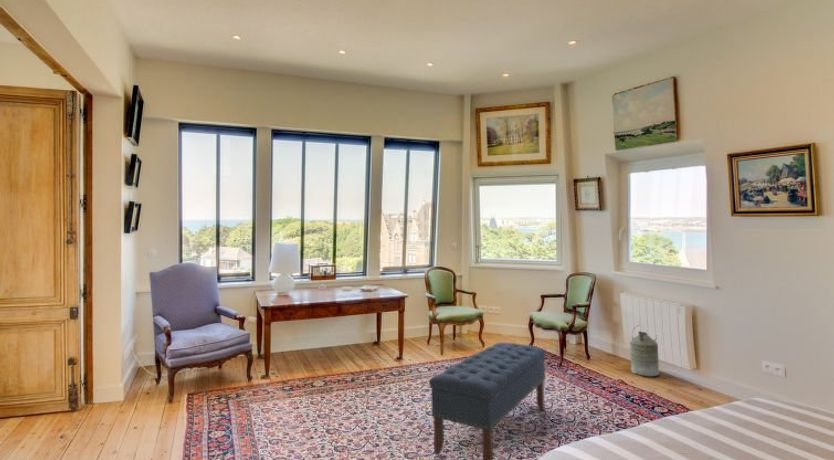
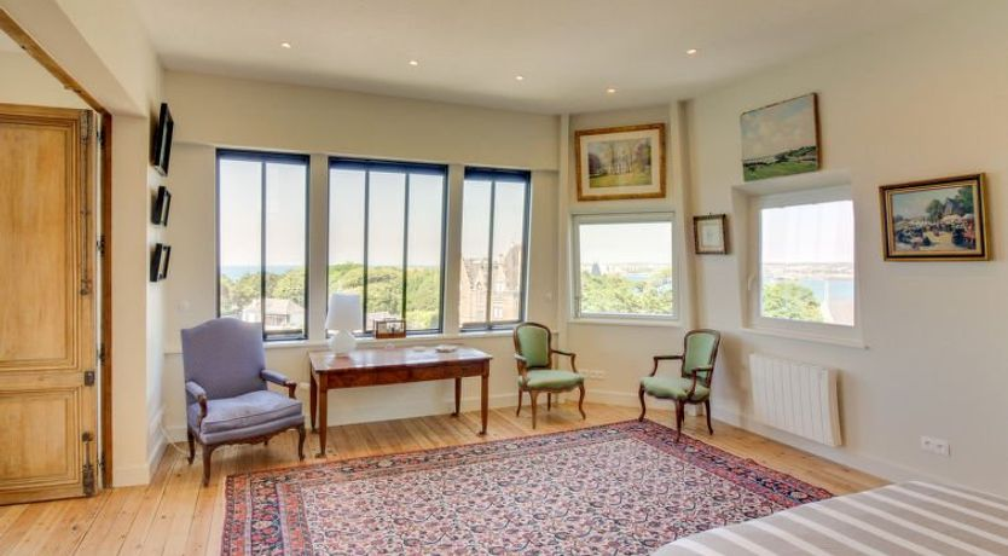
- bench [428,341,547,460]
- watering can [629,324,660,377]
